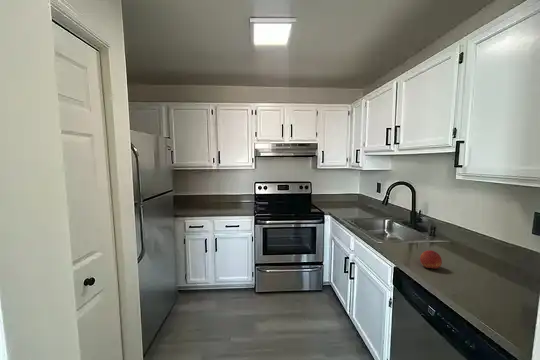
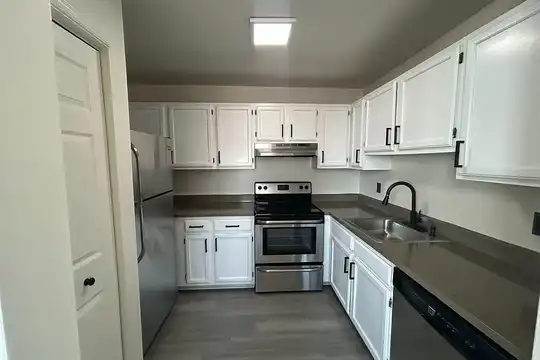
- fruit [419,249,443,271]
